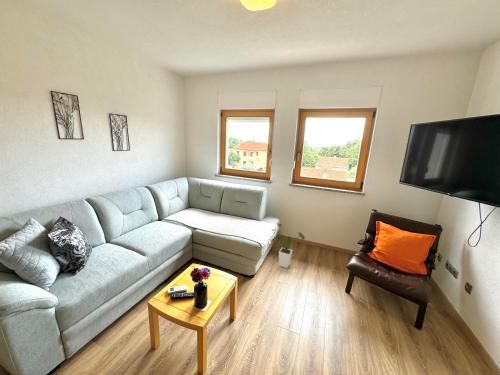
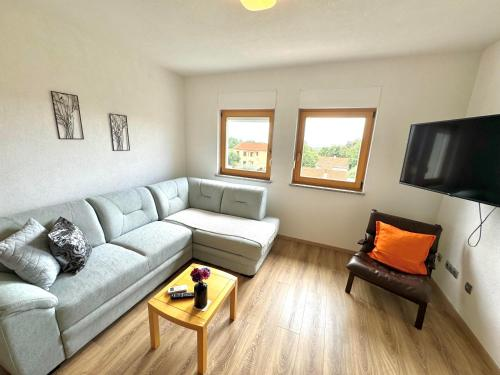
- house plant [270,222,306,269]
